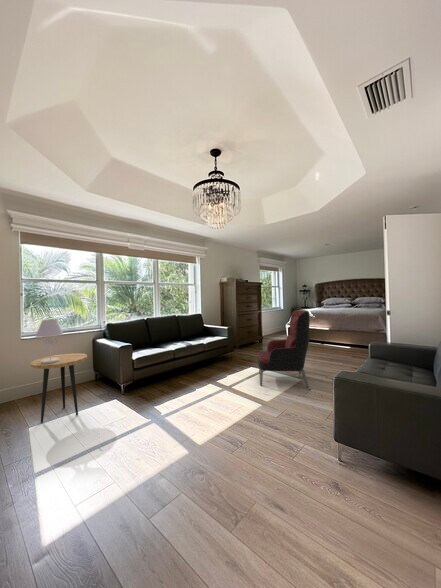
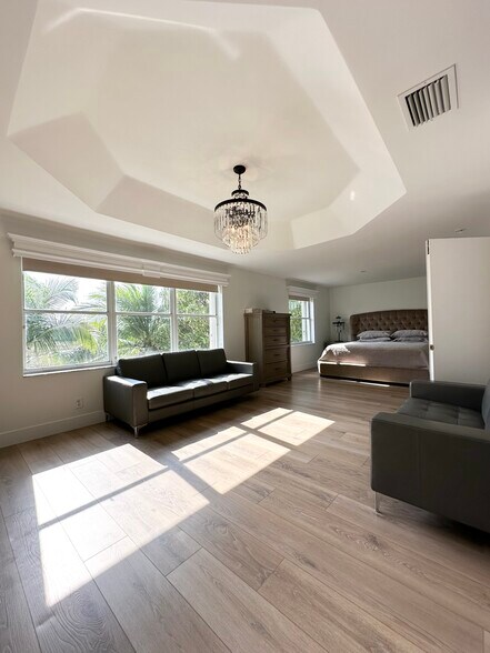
- side table [29,352,88,423]
- table lamp [34,318,64,364]
- armchair [257,309,311,388]
